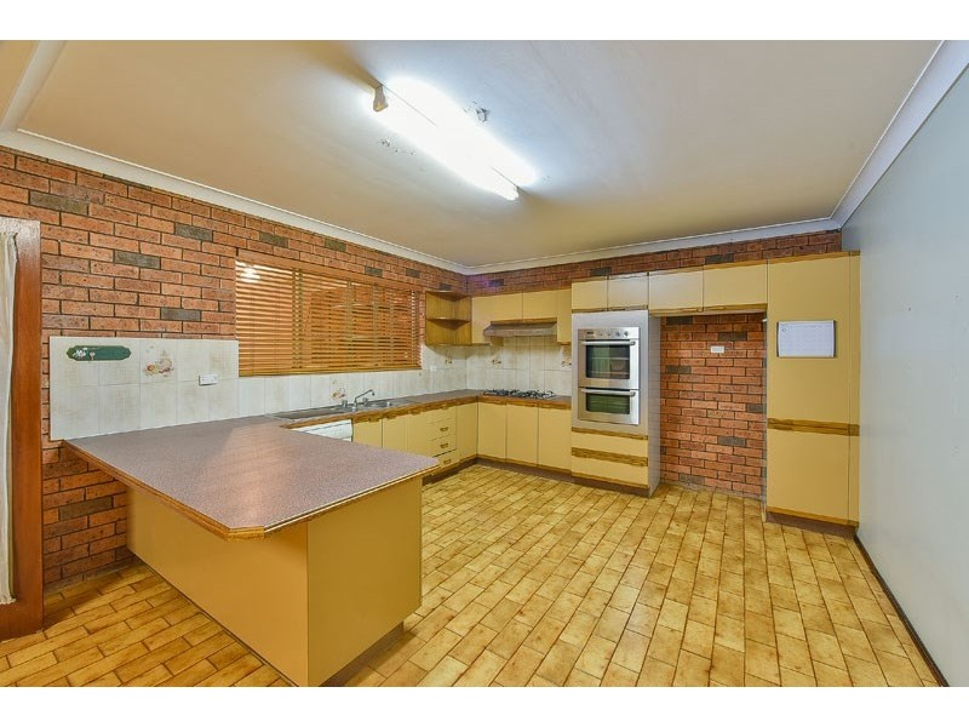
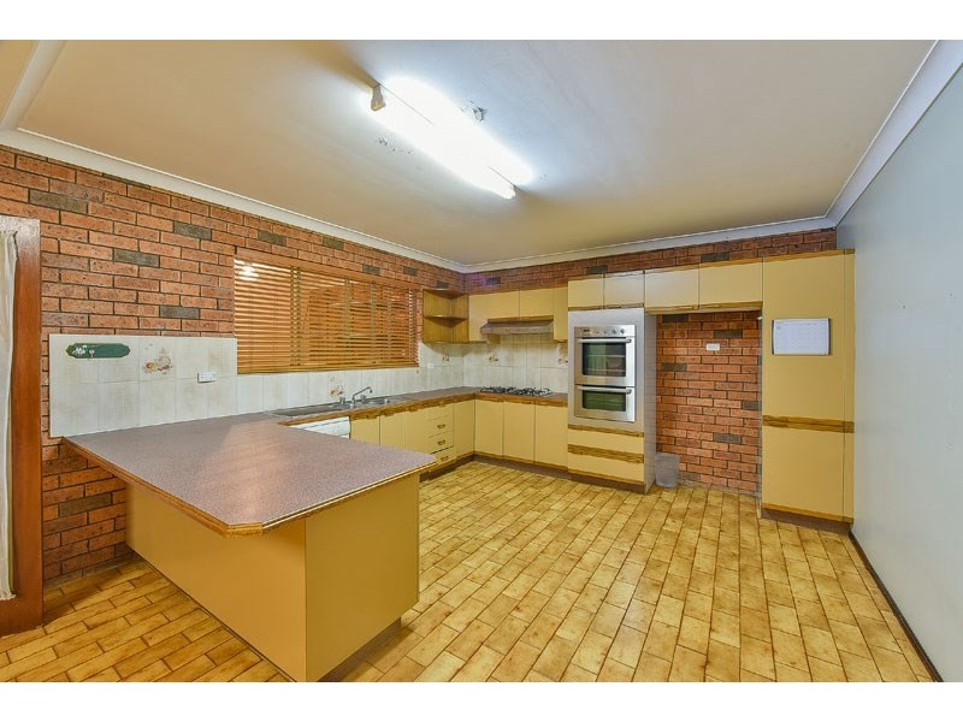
+ wastebasket [654,451,681,489]
